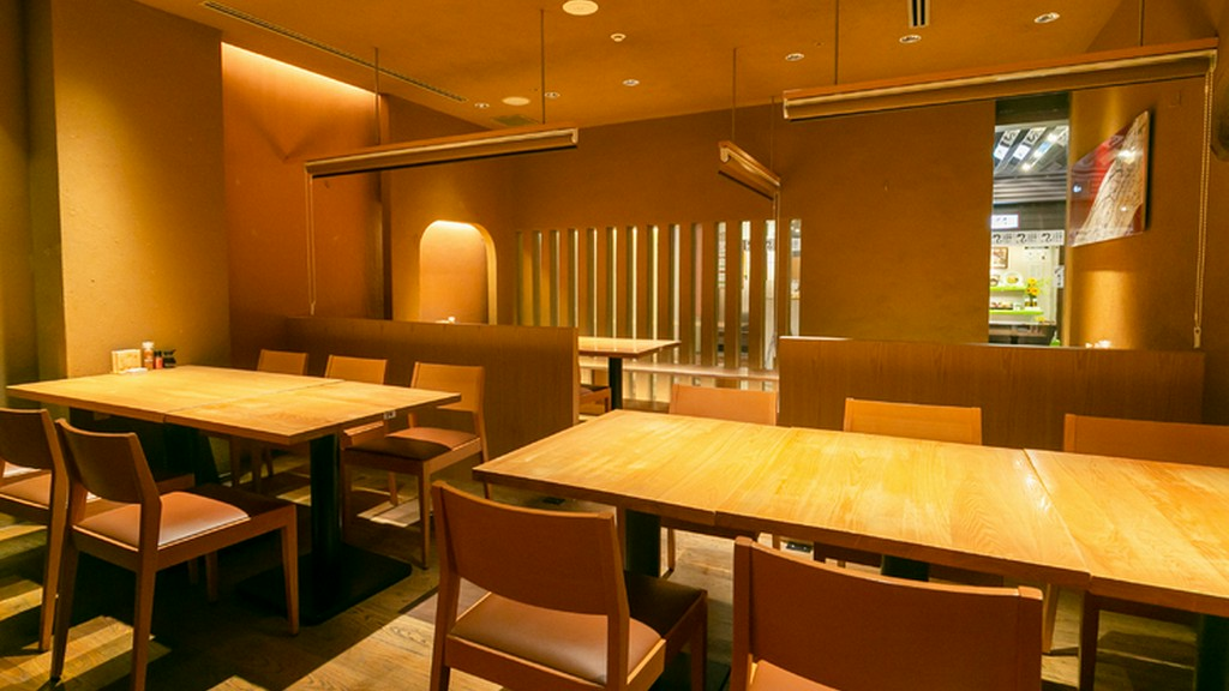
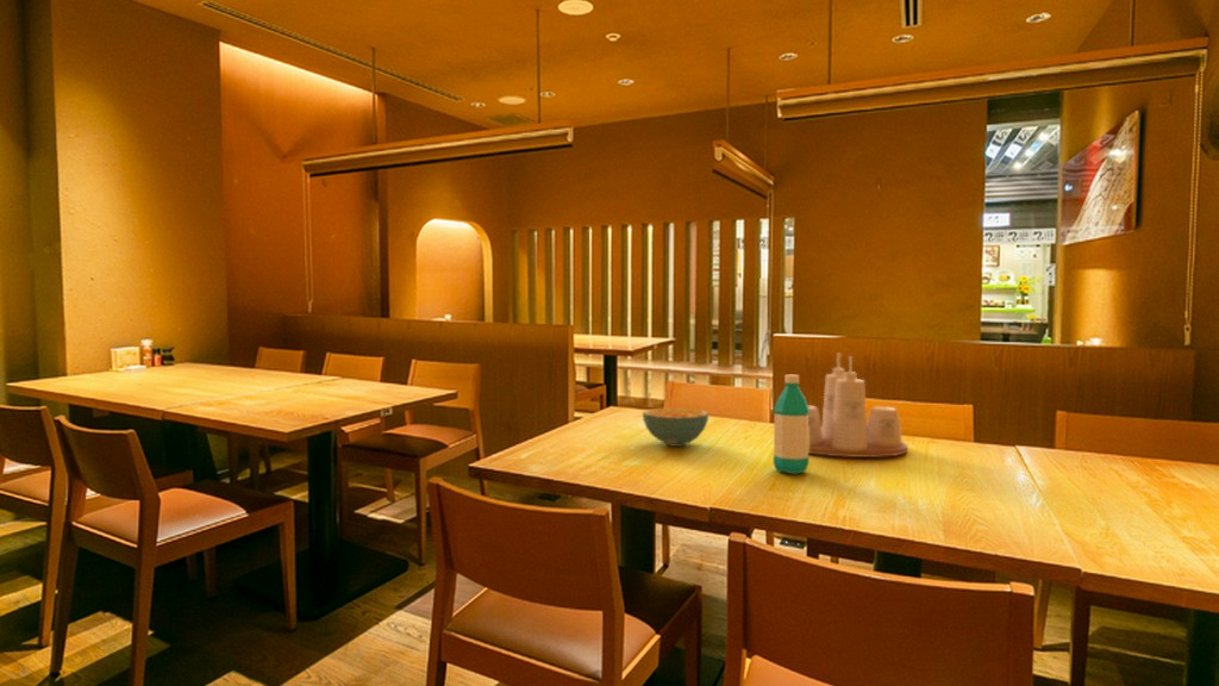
+ water bottle [773,374,811,475]
+ condiment set [807,353,908,459]
+ cereal bowl [642,406,711,448]
